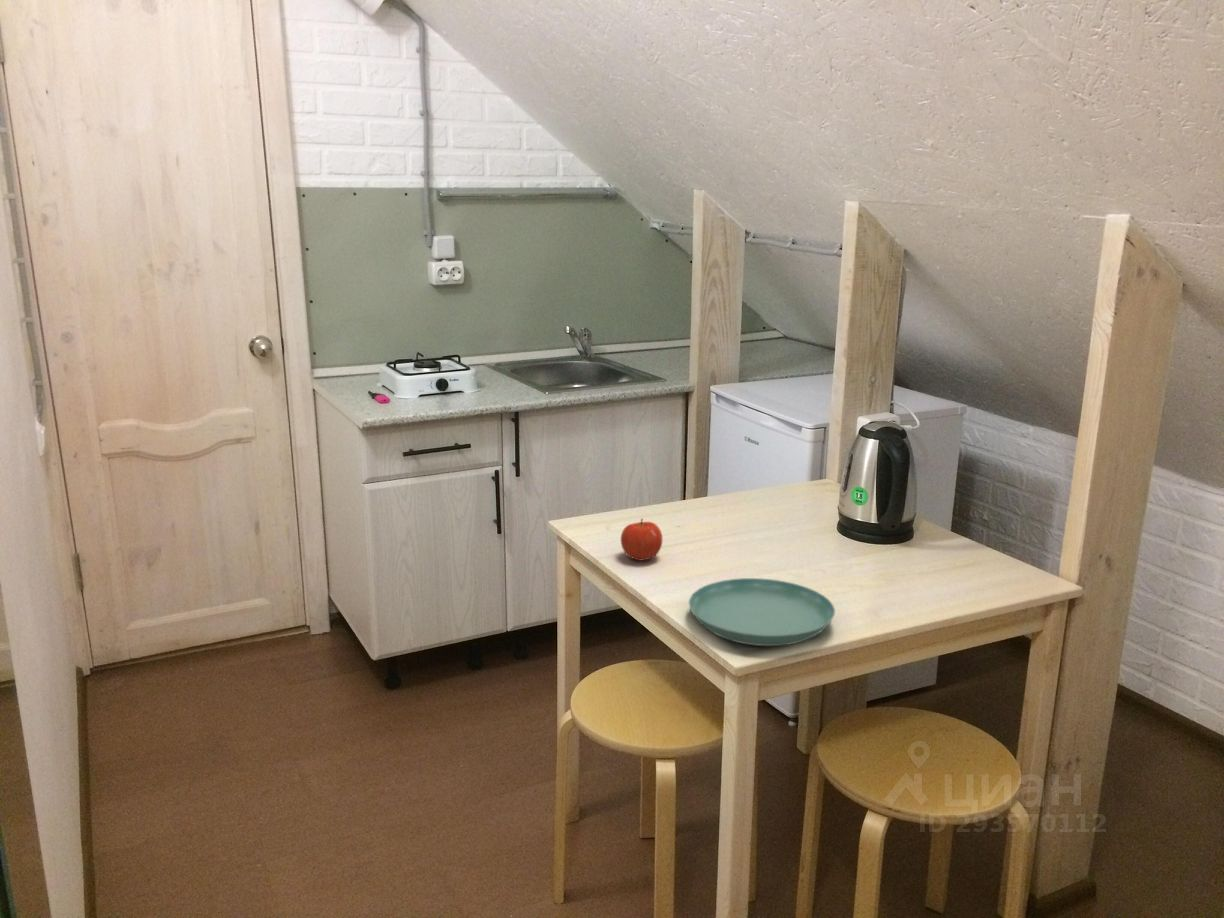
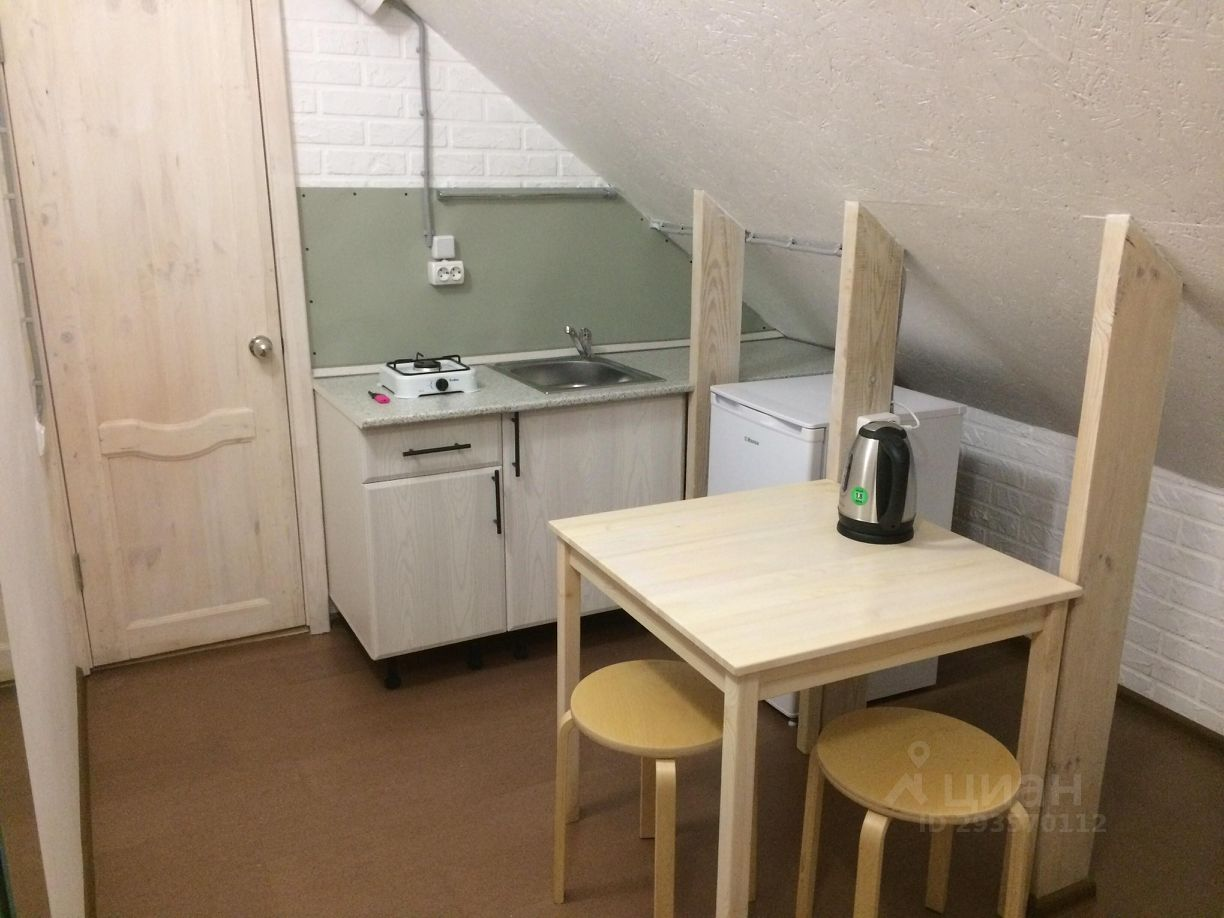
- saucer [688,577,836,647]
- apple [620,517,663,562]
